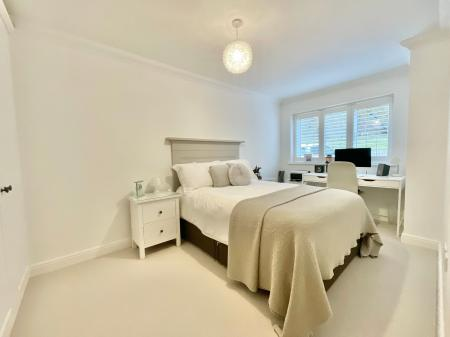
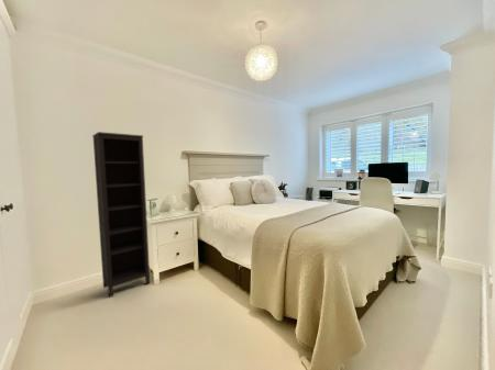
+ bookcase [91,131,151,299]
